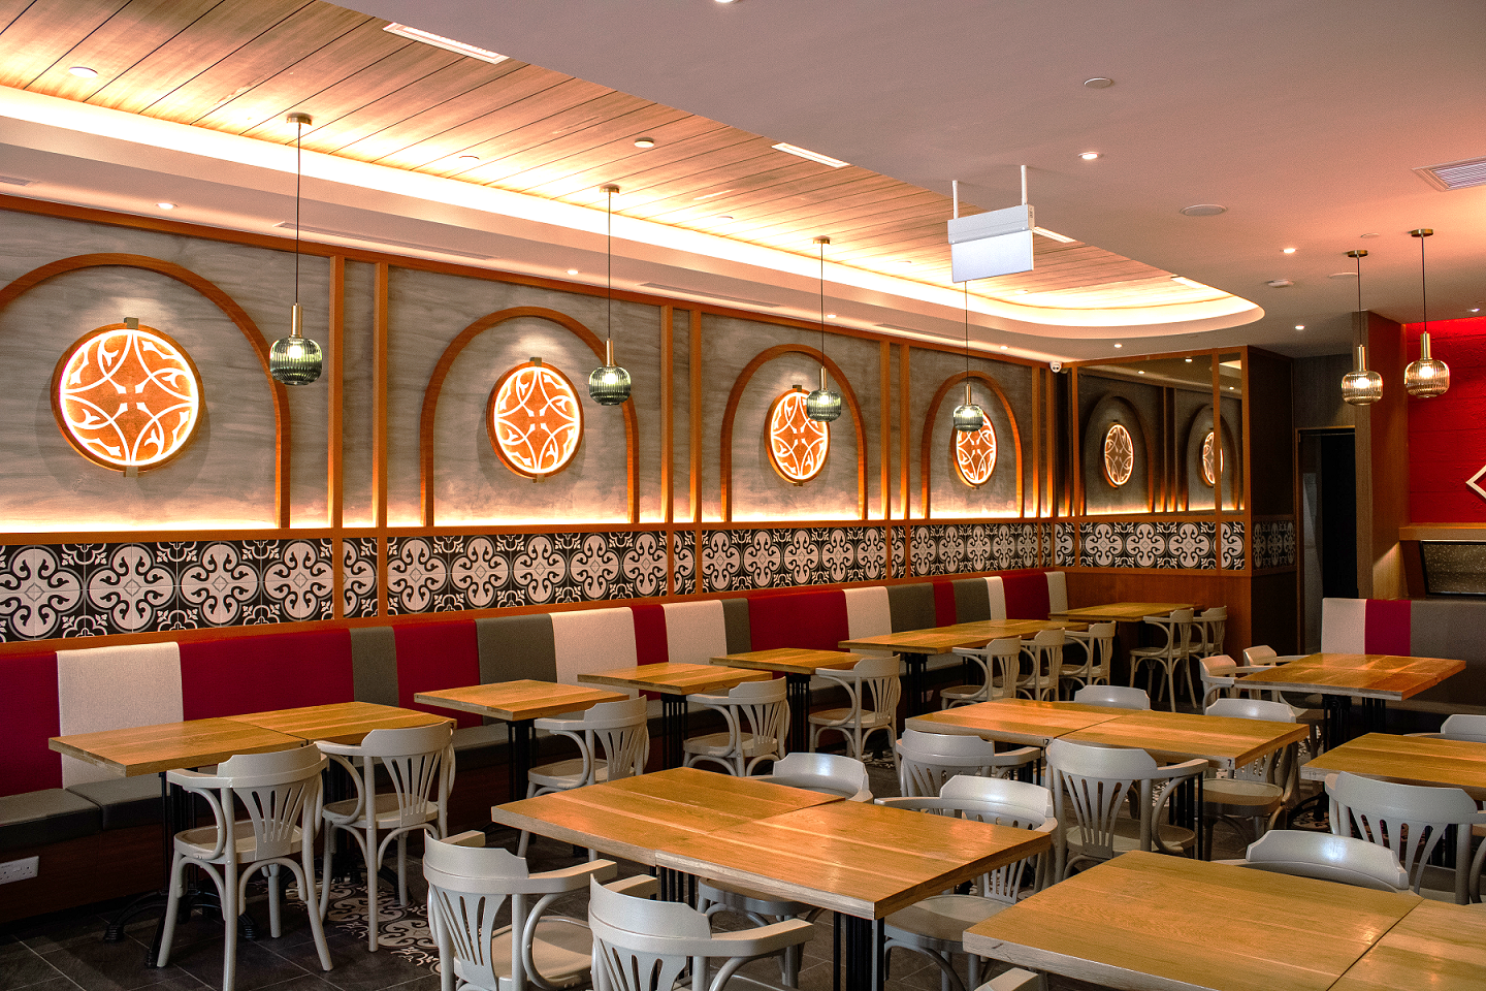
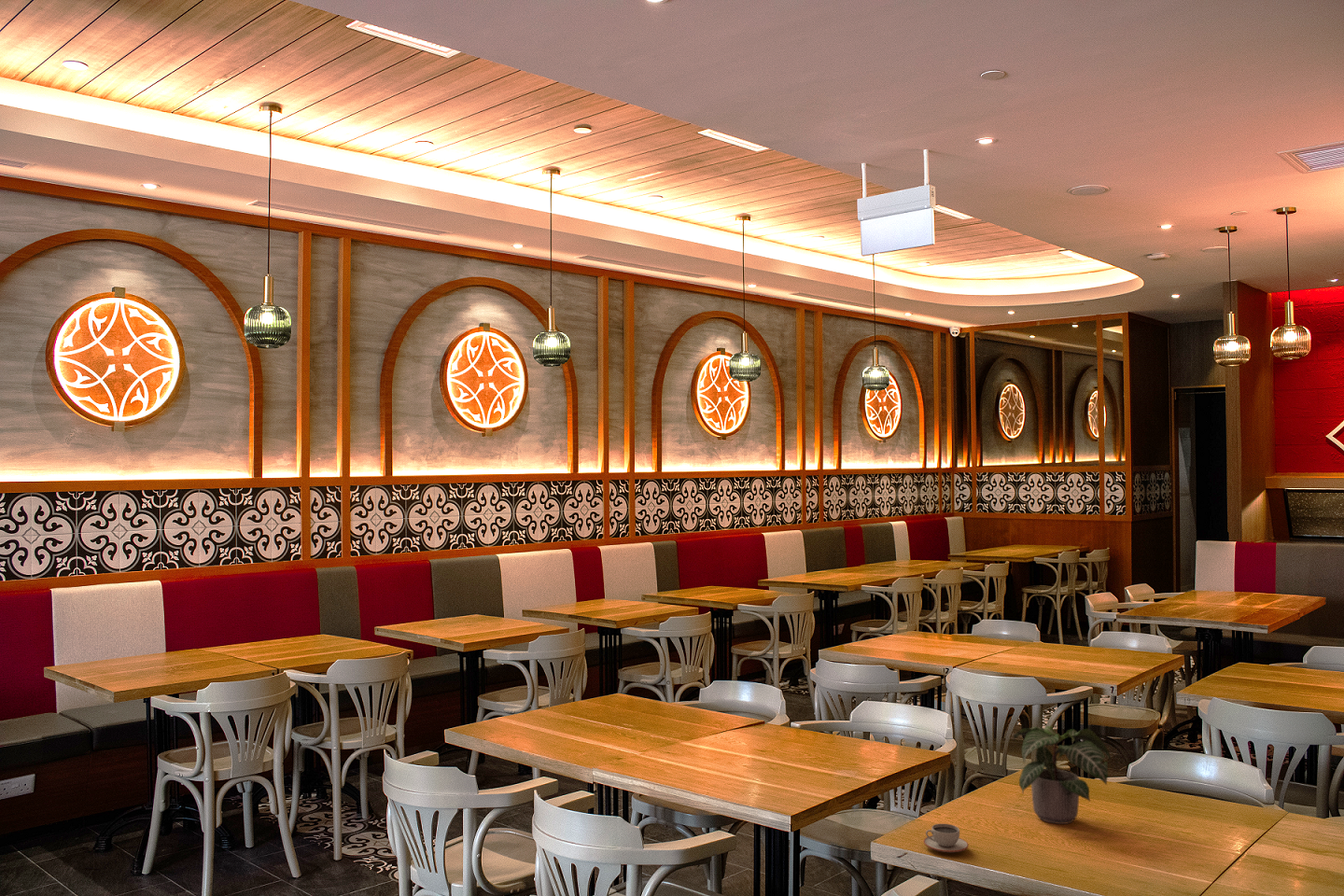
+ teacup [923,823,970,853]
+ potted plant [1012,725,1112,825]
